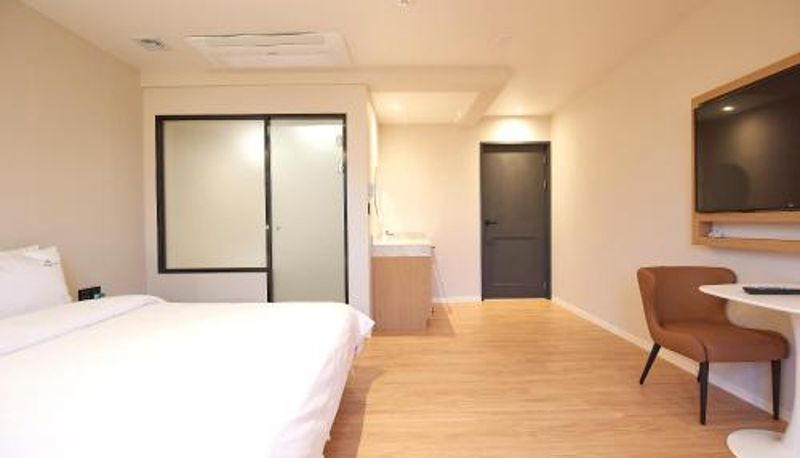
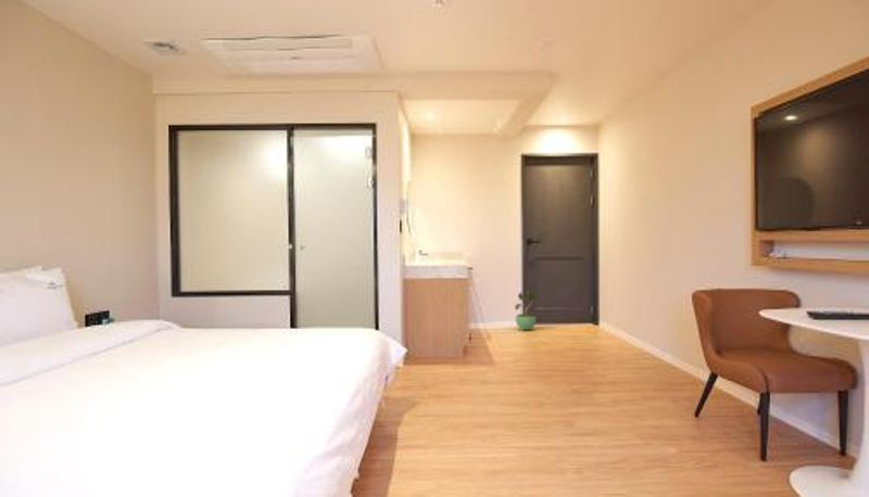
+ potted plant [514,290,541,331]
